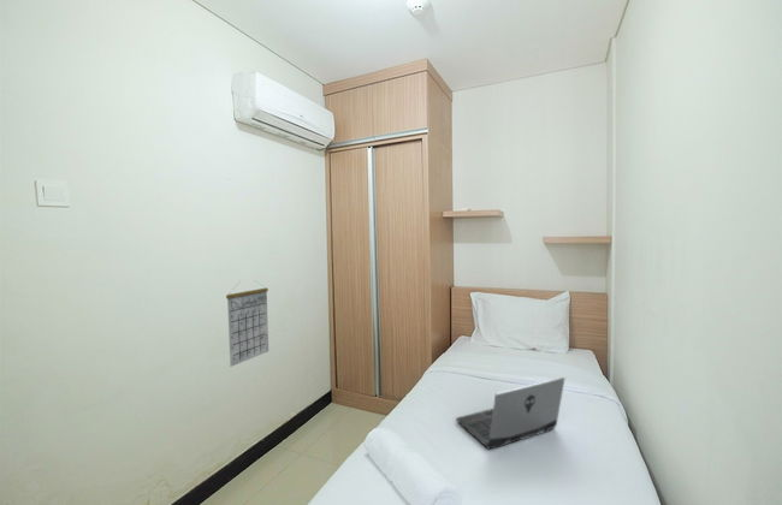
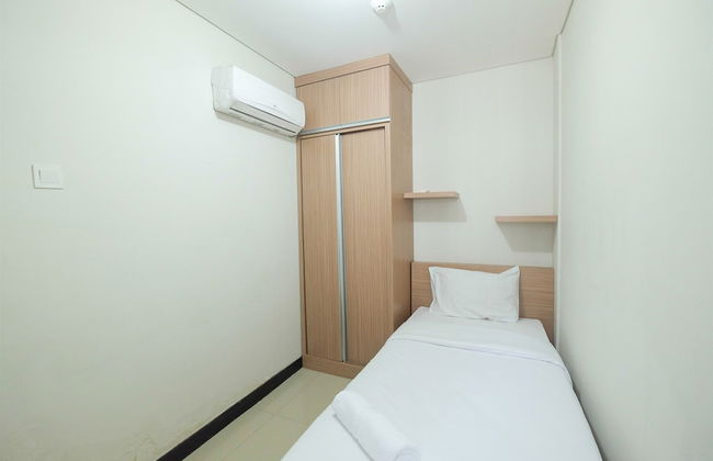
- calendar [225,280,269,368]
- laptop computer [455,376,565,450]
